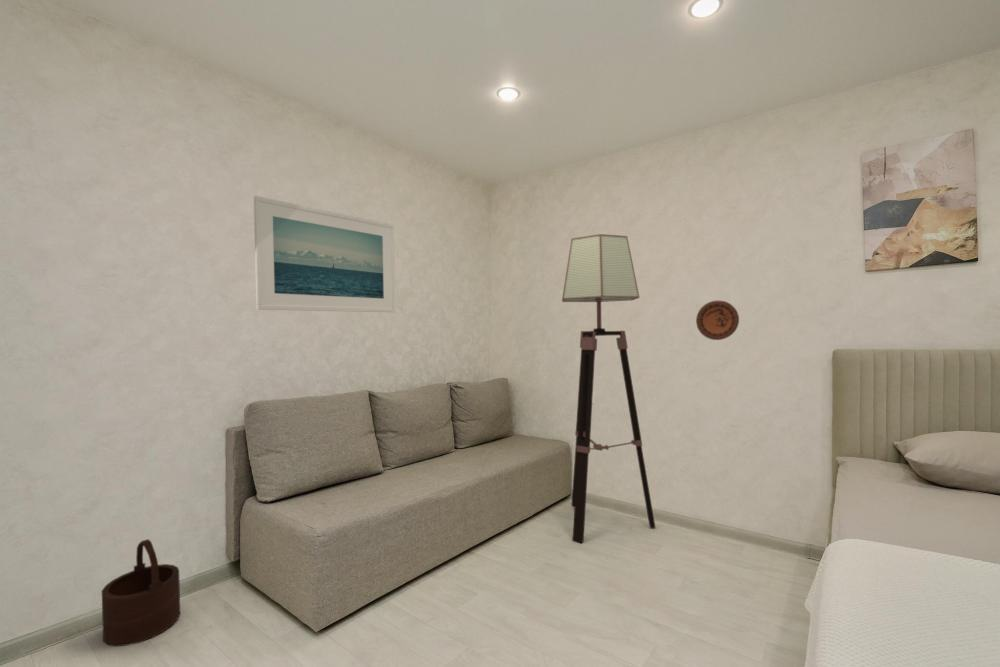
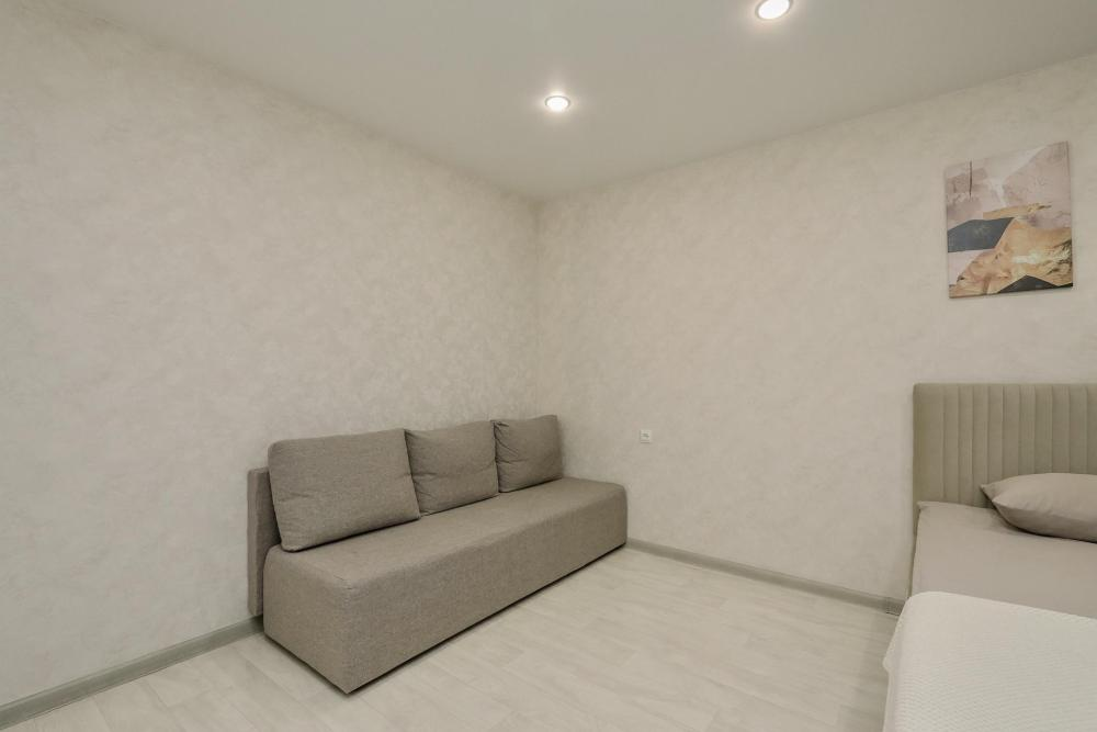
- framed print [253,195,396,313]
- wooden bucket [101,538,181,647]
- decorative plate [695,300,740,341]
- floor lamp [561,233,656,545]
